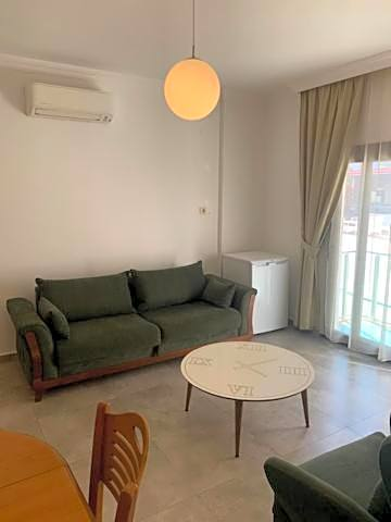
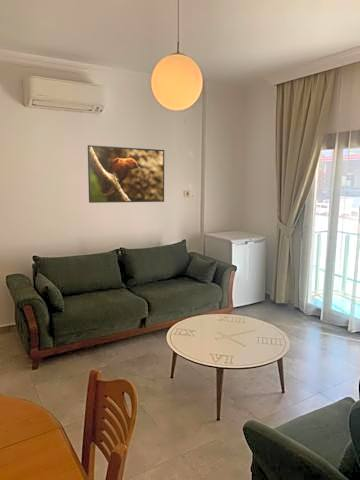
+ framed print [87,144,165,204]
